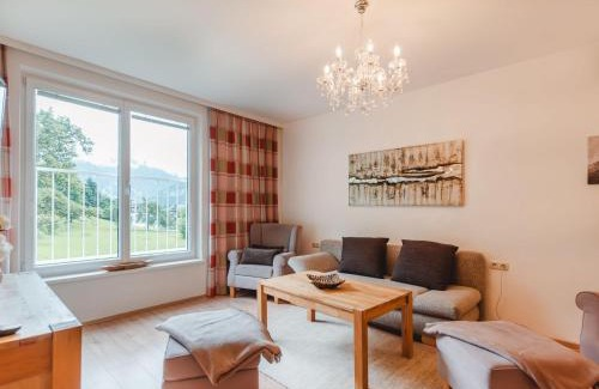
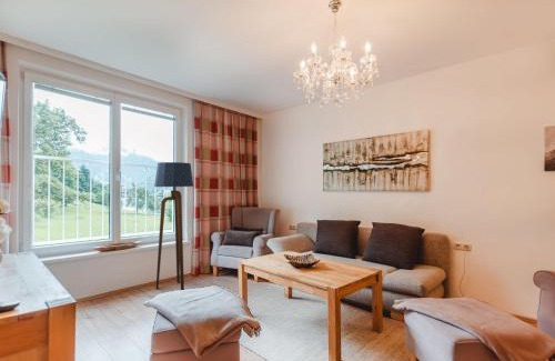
+ floor lamp [153,161,194,291]
